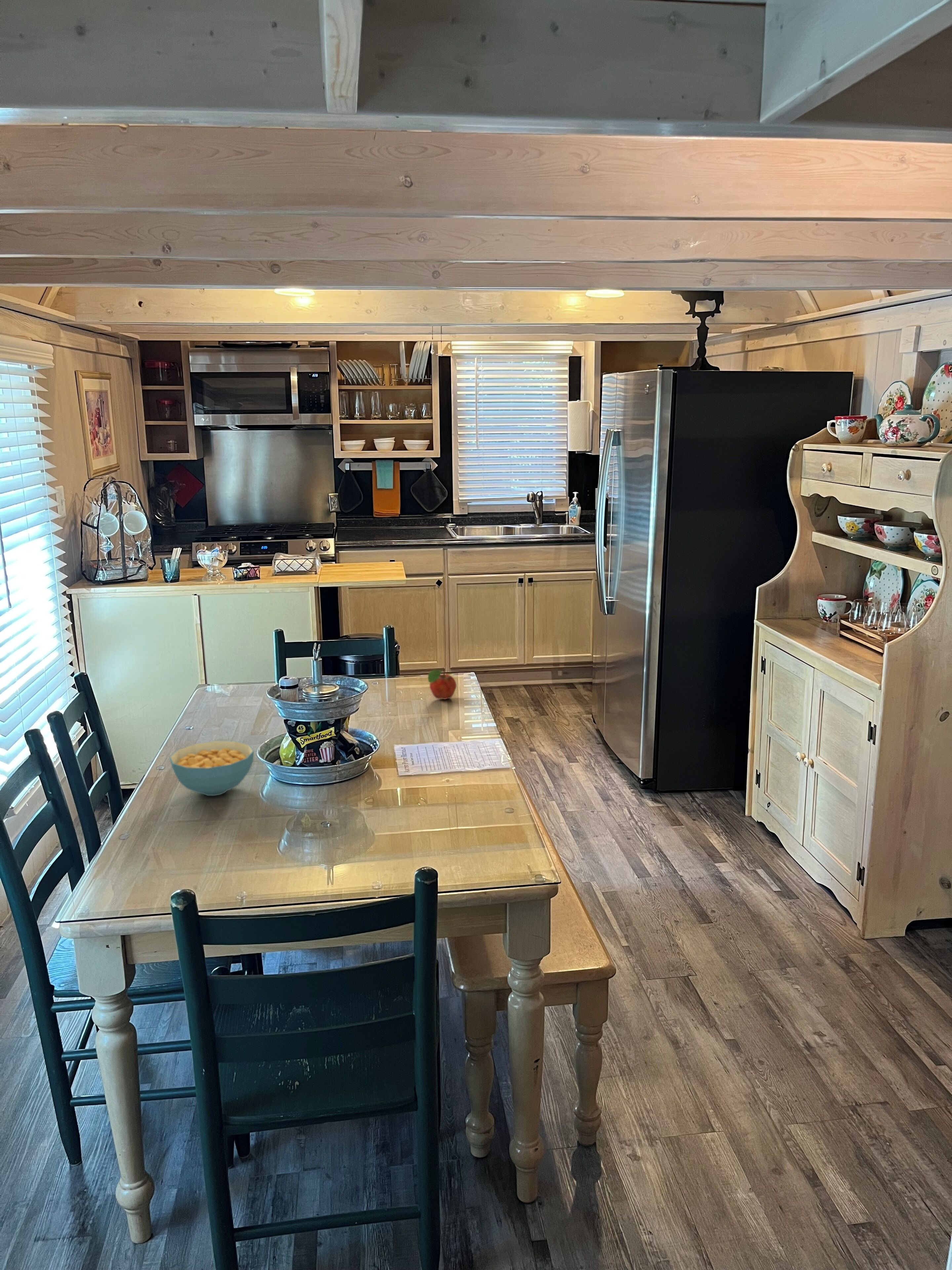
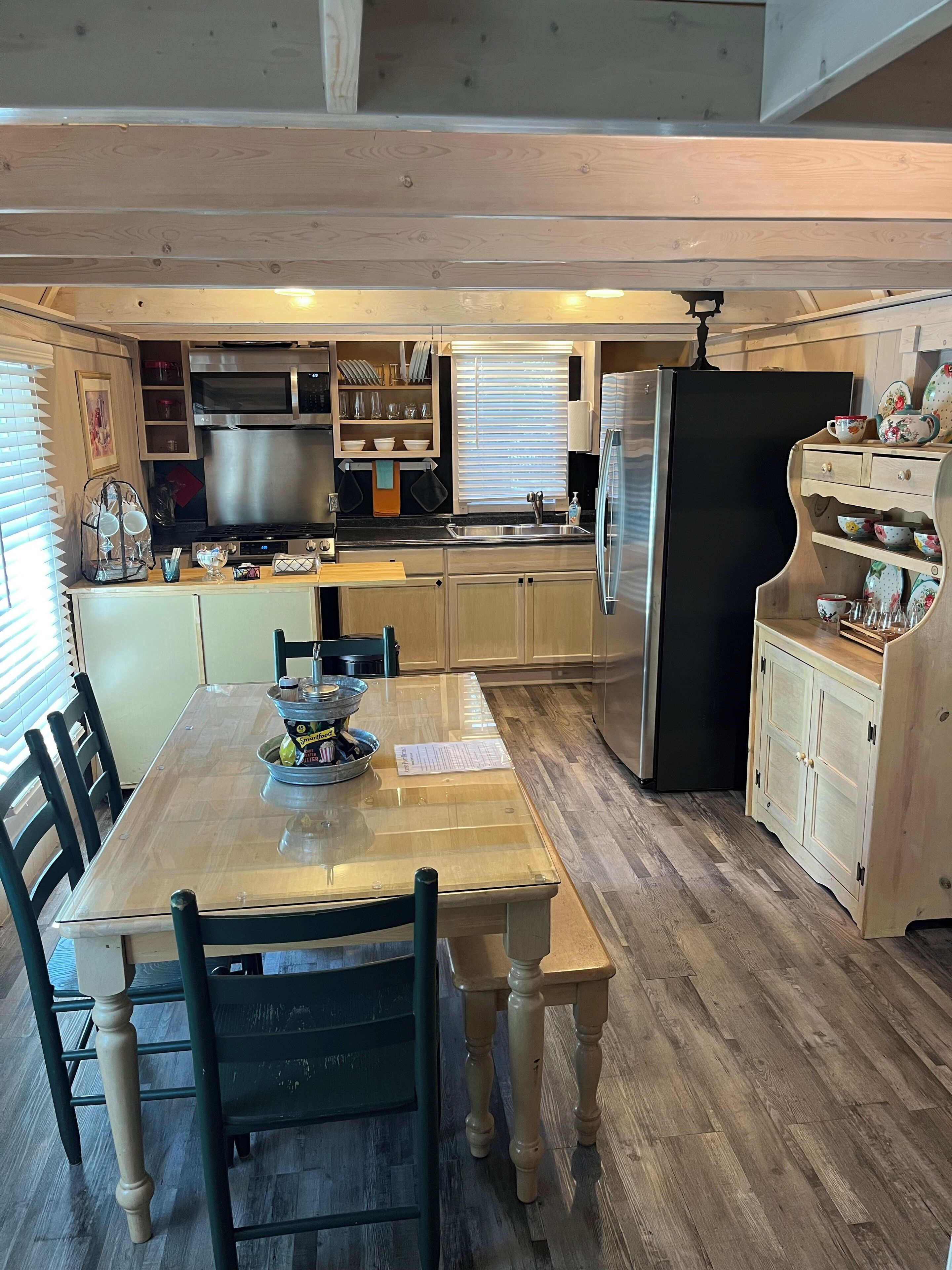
- cereal bowl [169,741,254,796]
- fruit [427,668,456,700]
